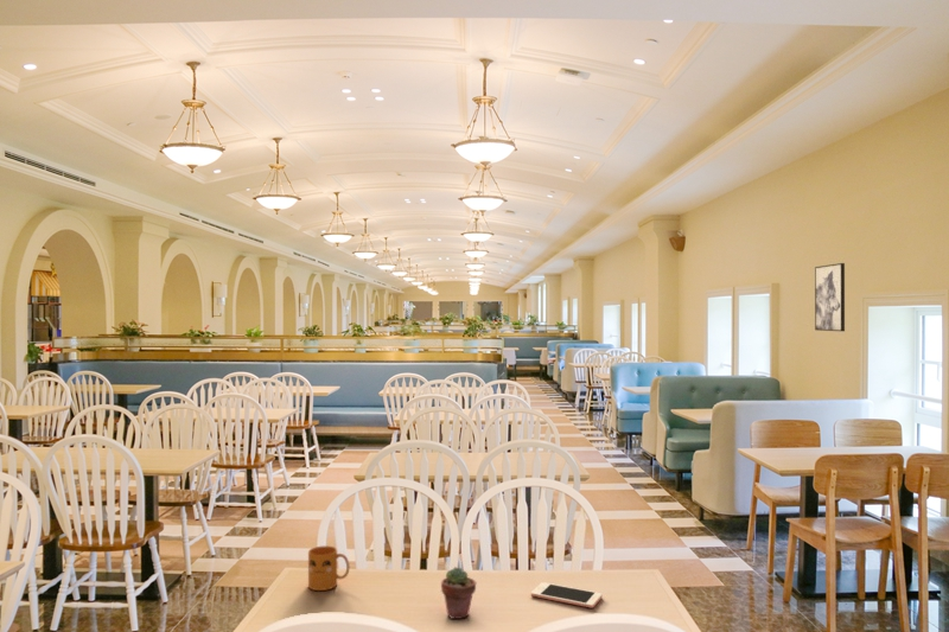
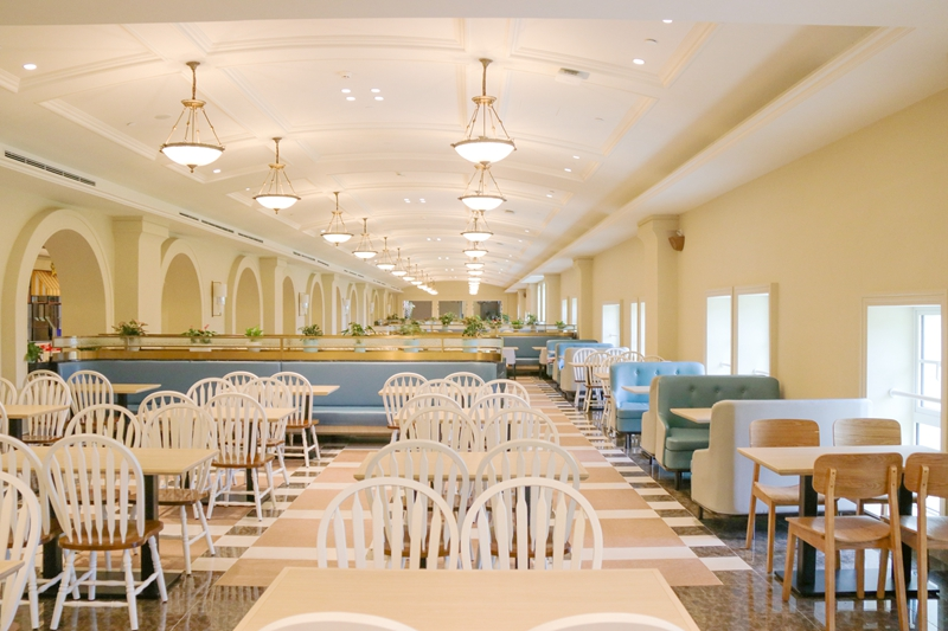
- wall art [814,262,846,332]
- potted succulent [440,566,477,620]
- cell phone [530,581,603,609]
- mug [307,544,351,592]
